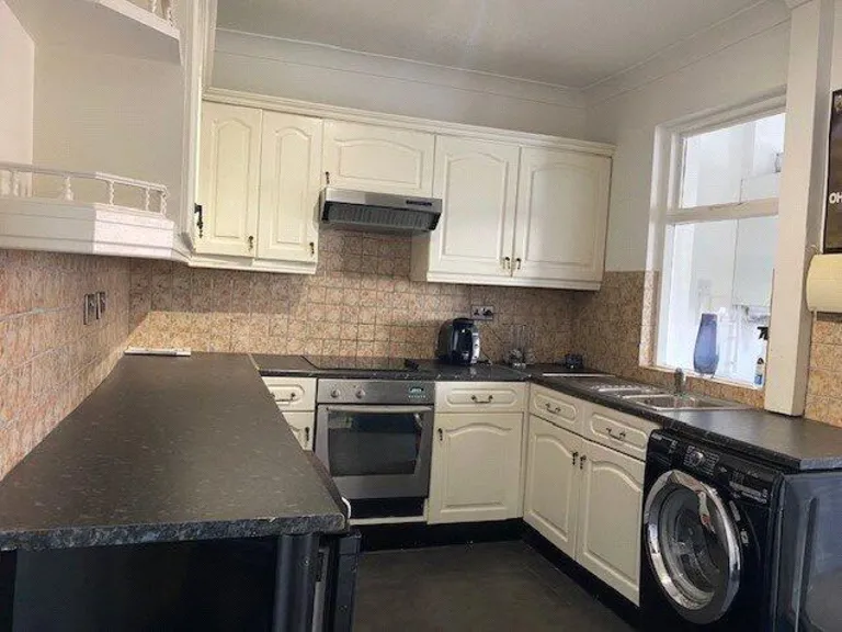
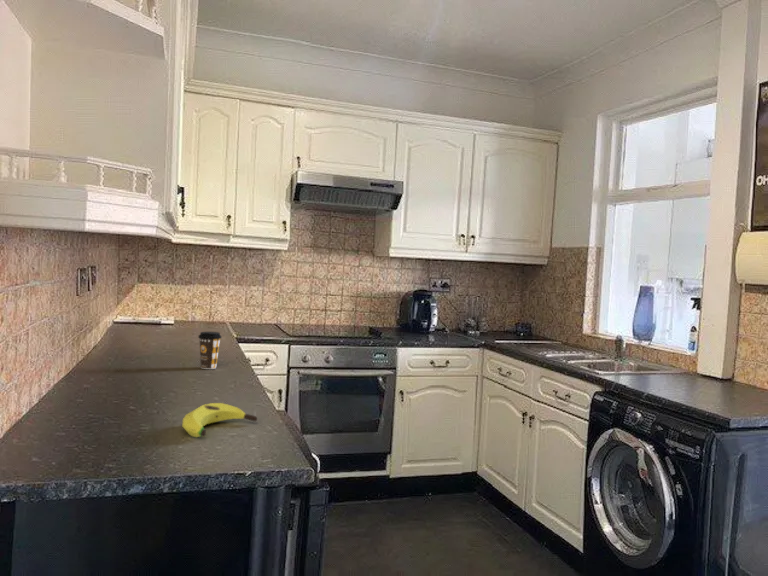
+ coffee cup [197,331,223,370]
+ banana [181,402,258,438]
